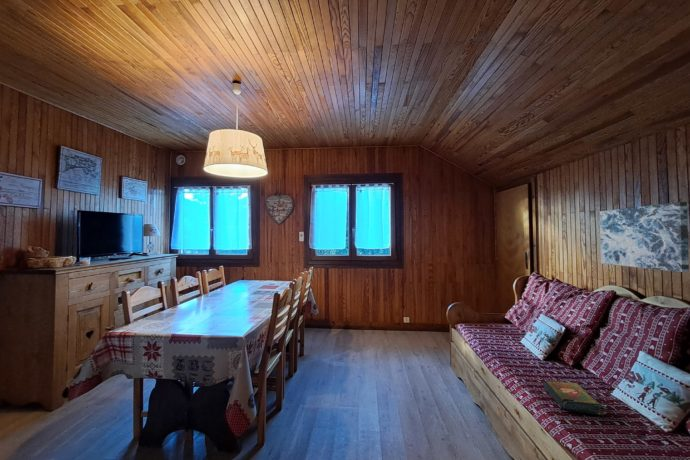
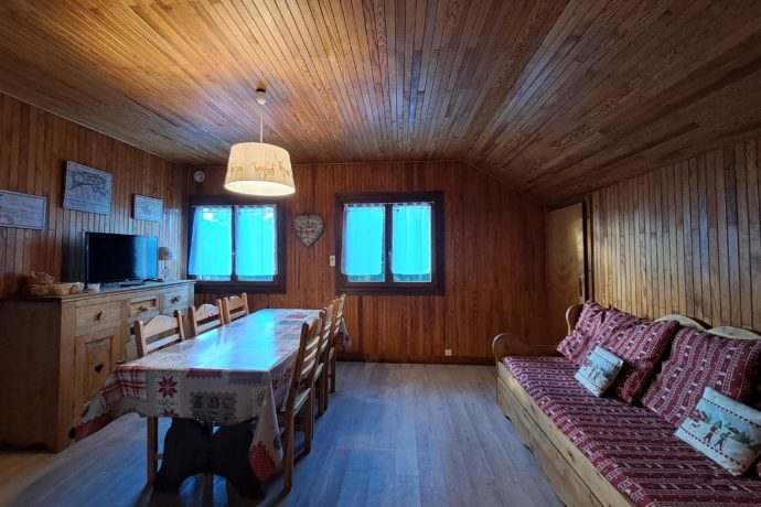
- book [543,380,608,417]
- wall art [599,201,690,273]
